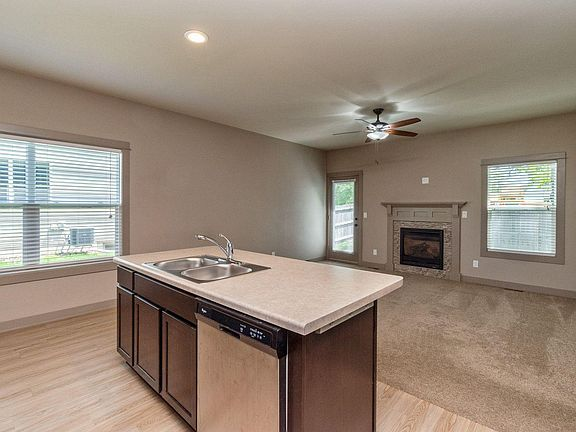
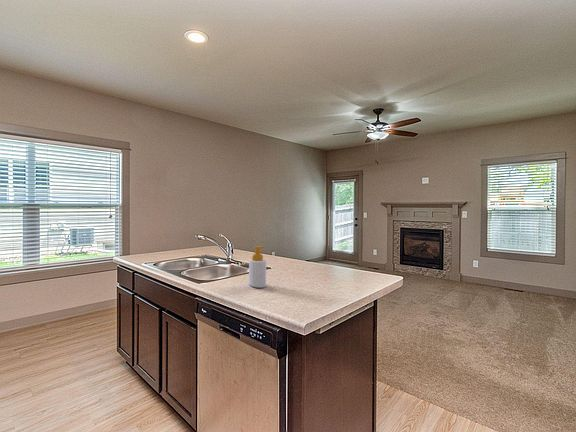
+ soap bottle [248,245,267,289]
